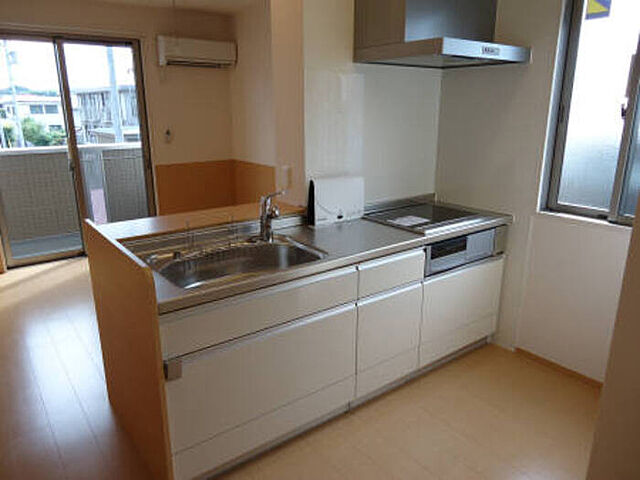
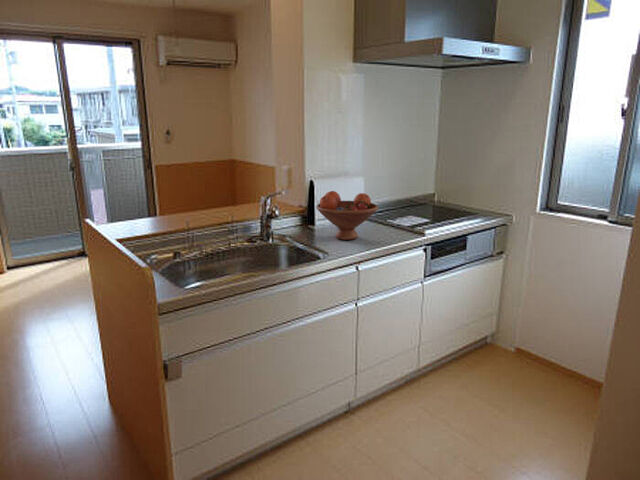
+ fruit bowl [315,190,379,241]
